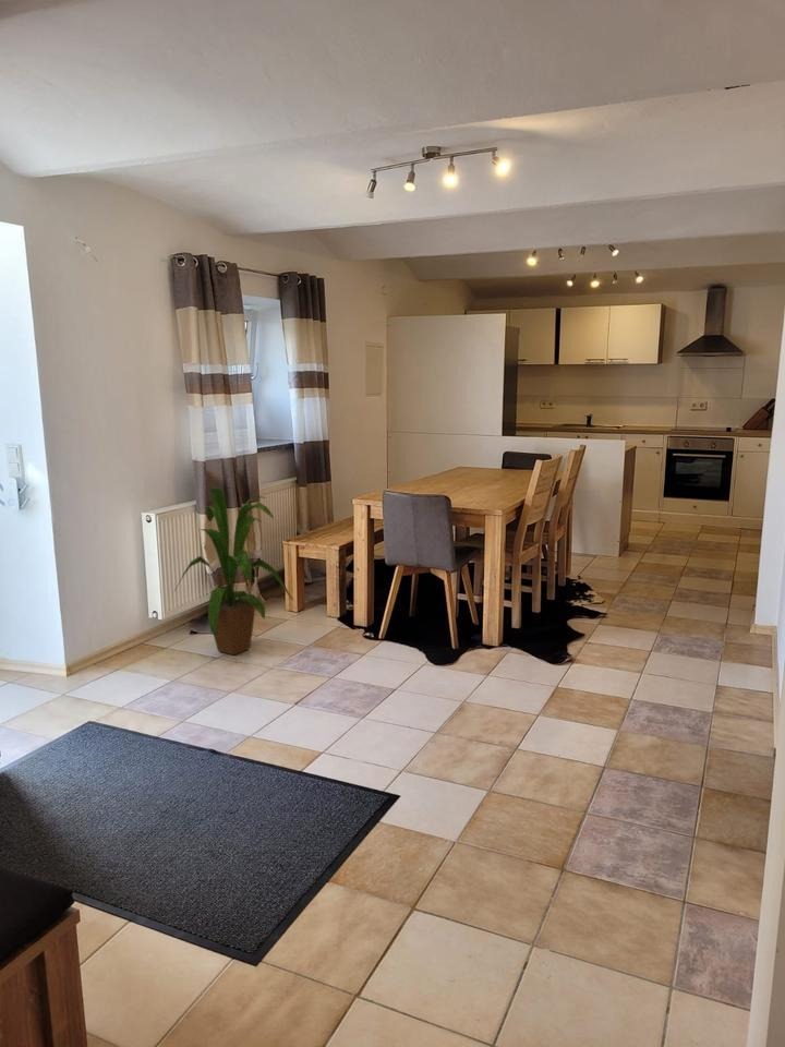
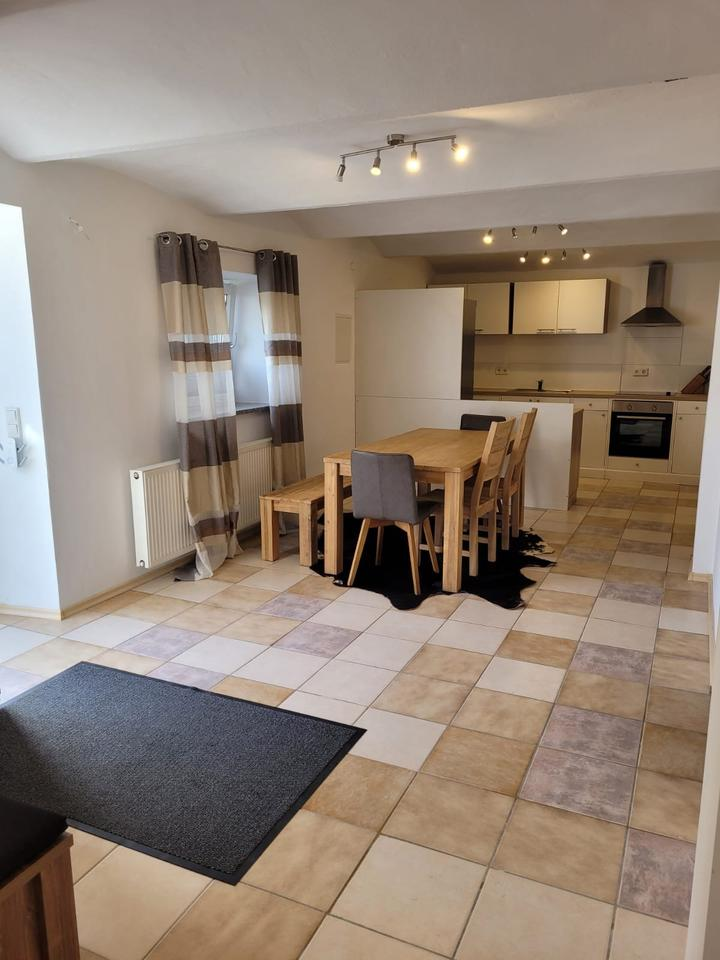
- house plant [173,486,294,657]
